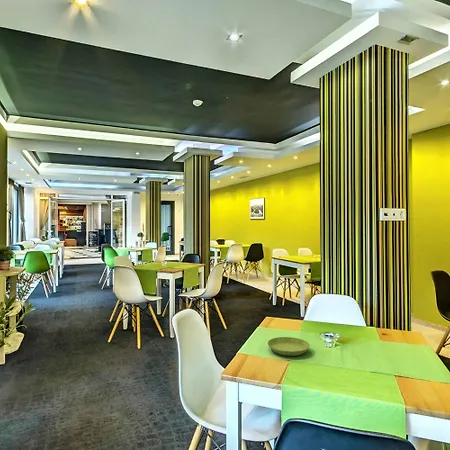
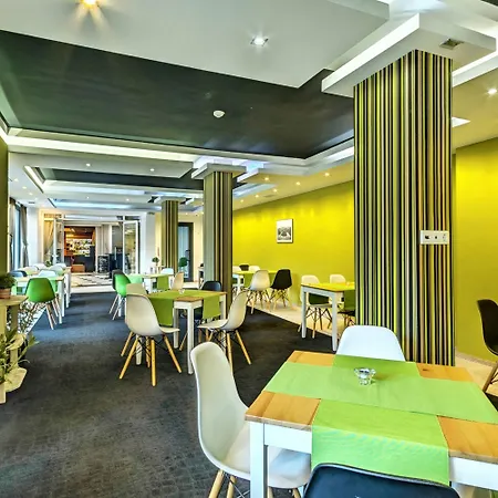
- saucer [266,336,311,357]
